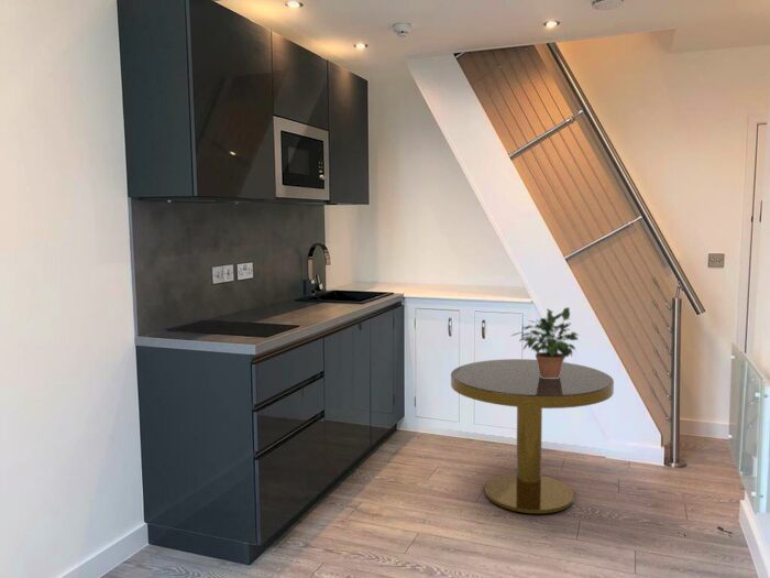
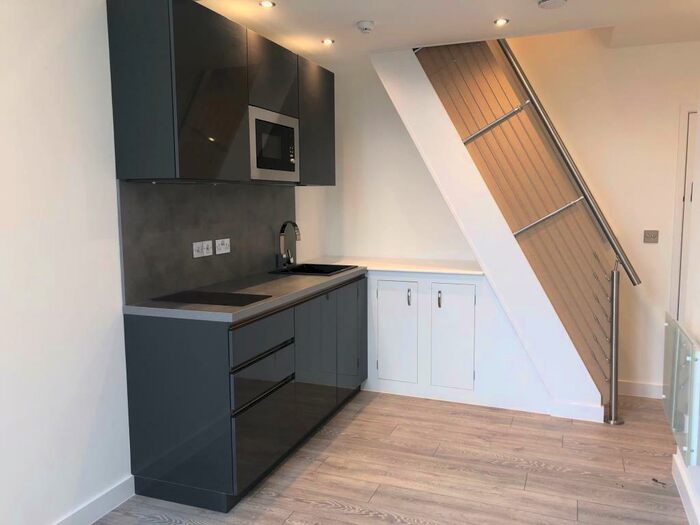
- potted plant [512,306,581,379]
- side table [450,358,615,514]
